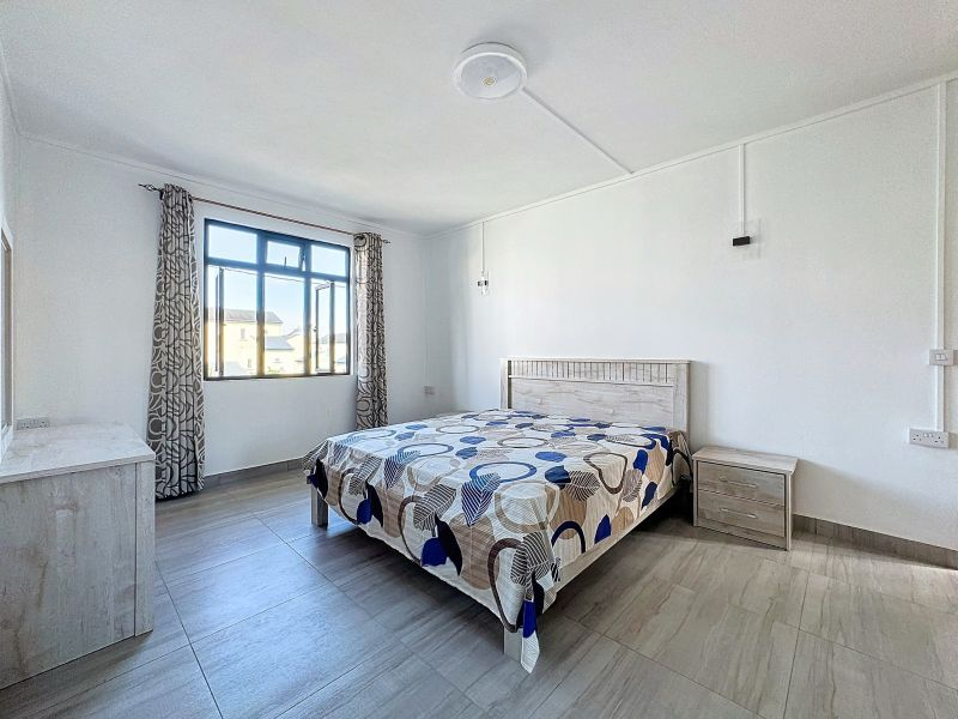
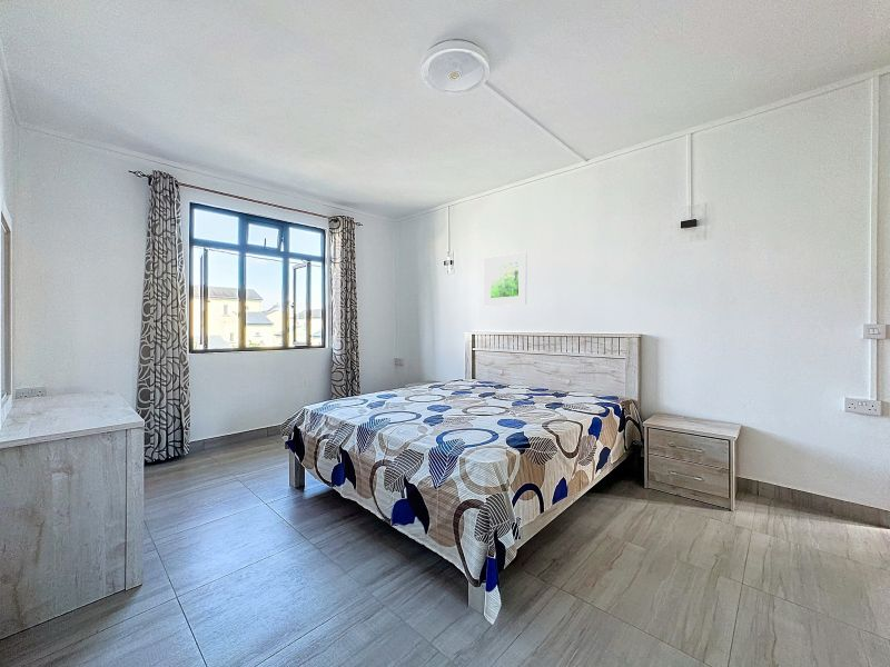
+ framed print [483,251,527,307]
